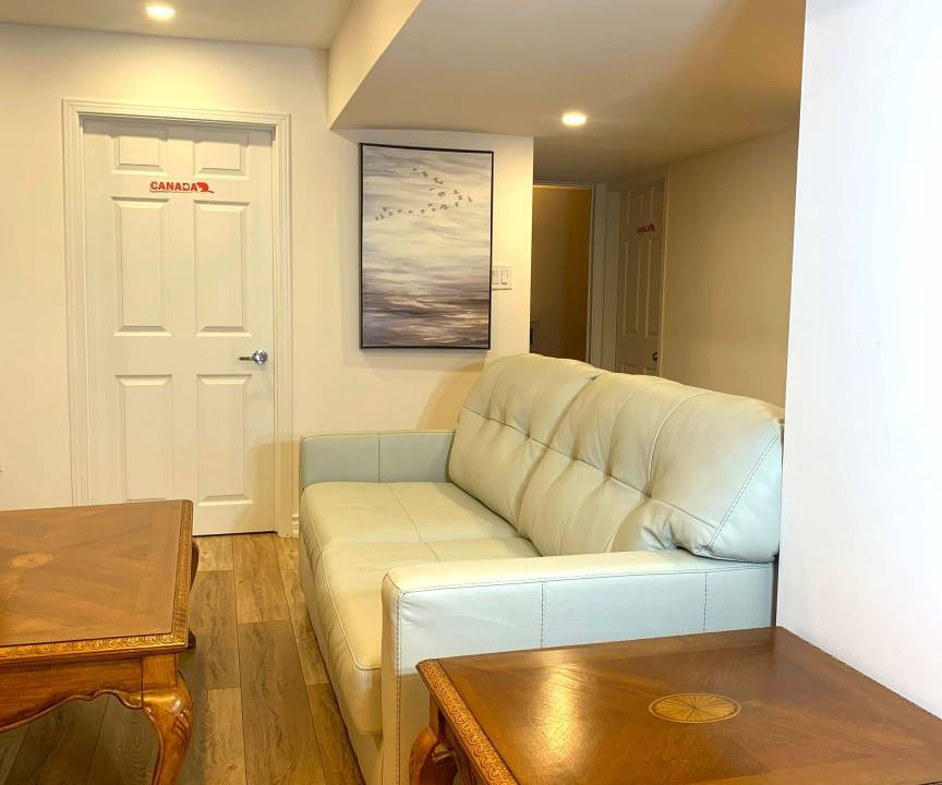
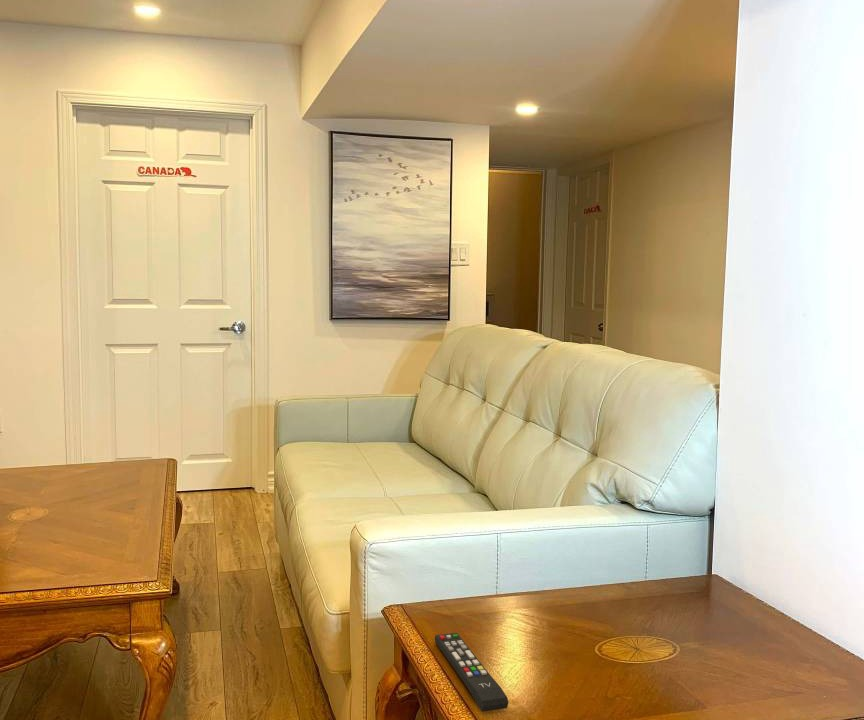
+ remote control [434,632,509,713]
